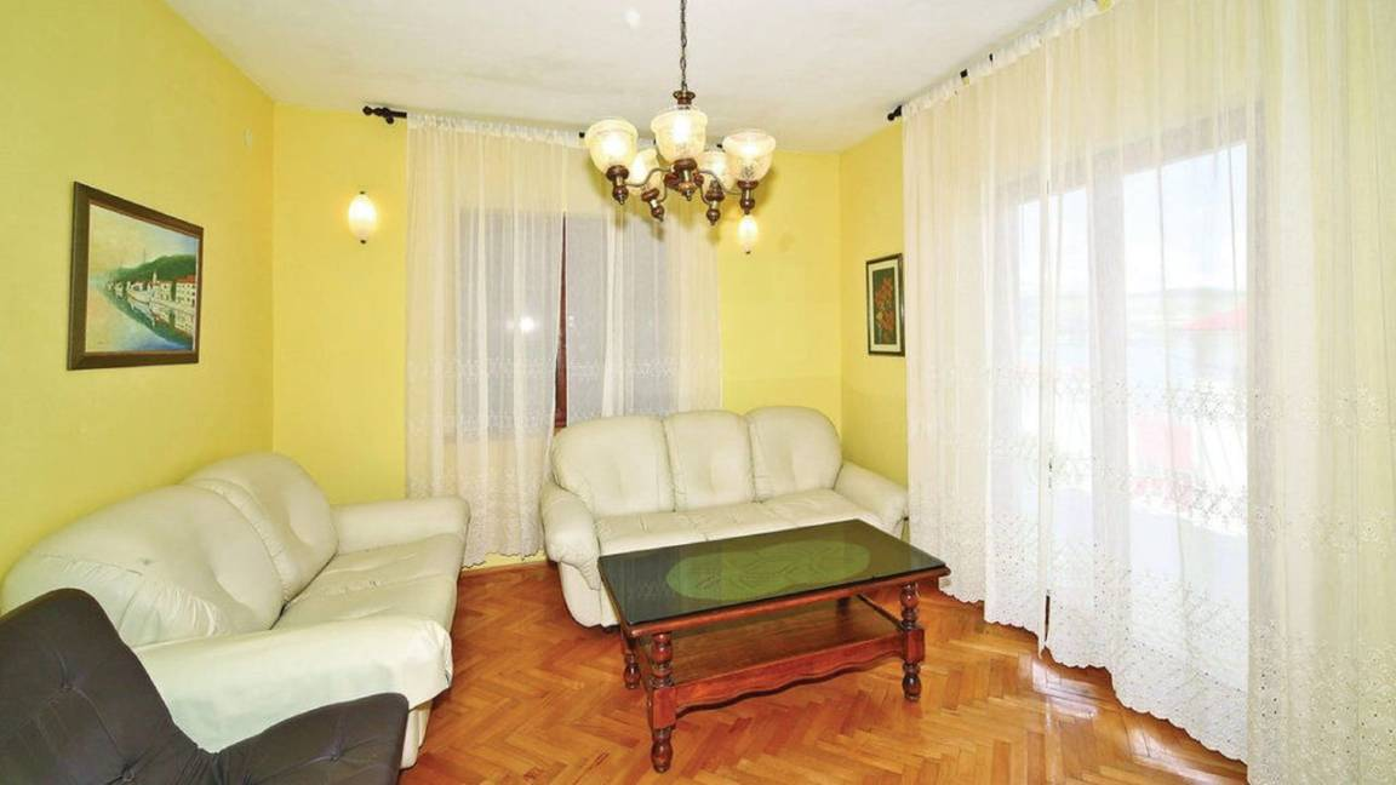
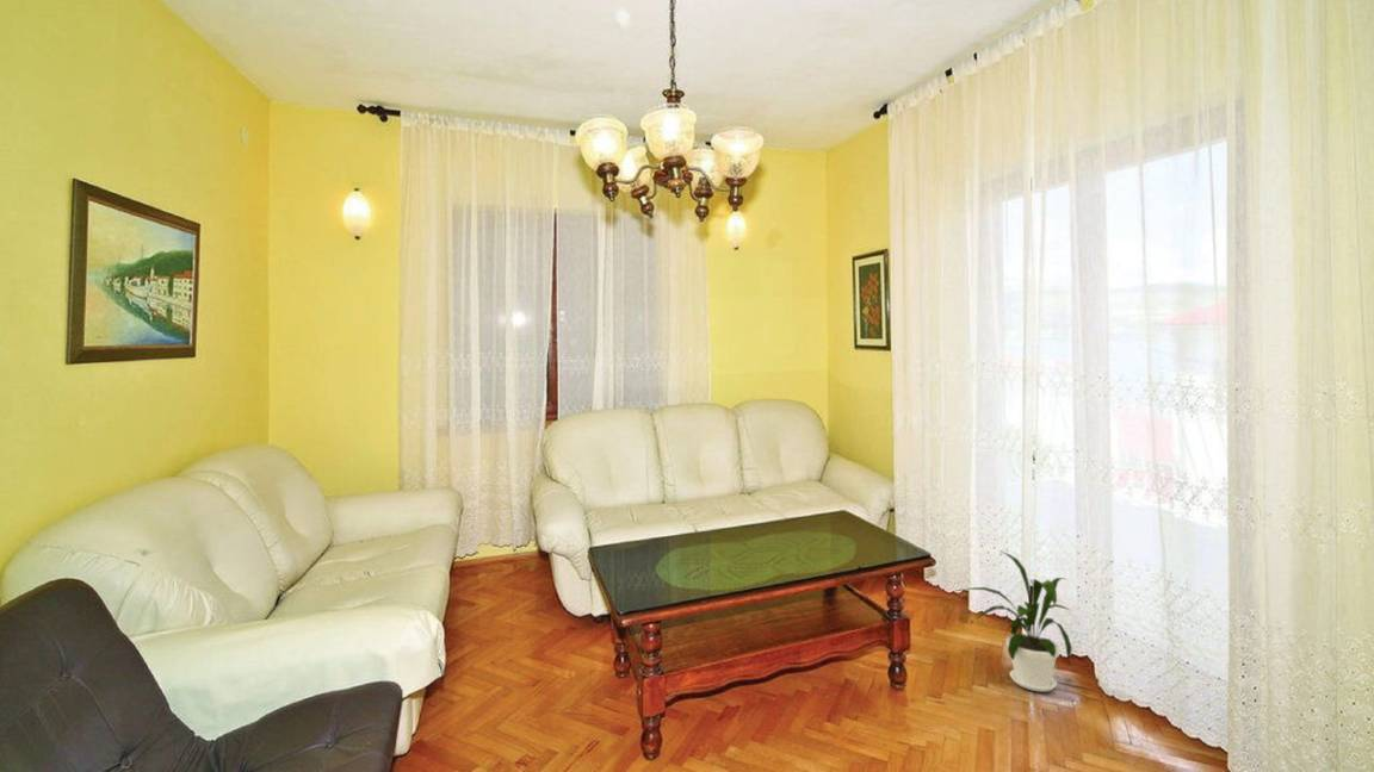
+ house plant [954,549,1073,693]
